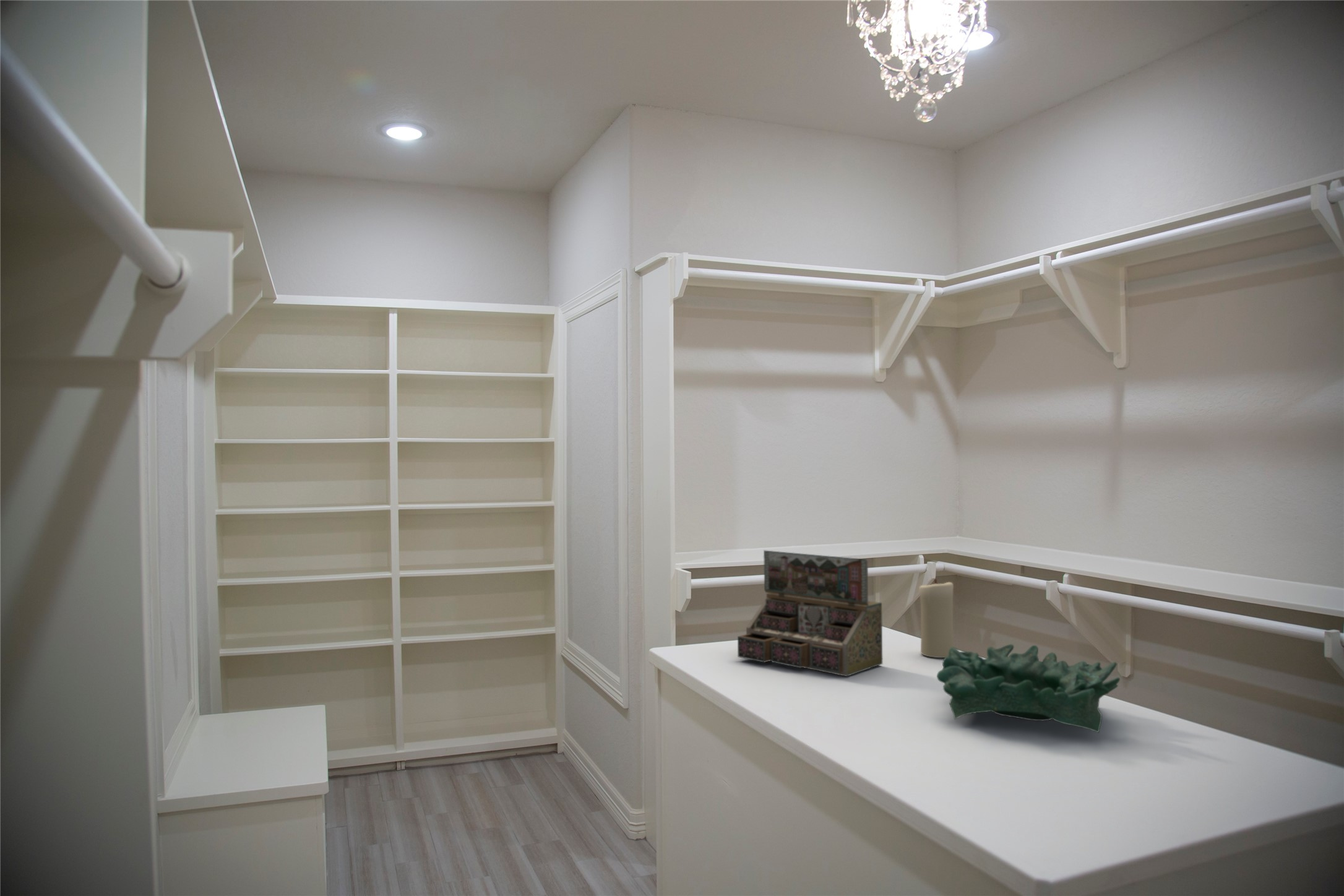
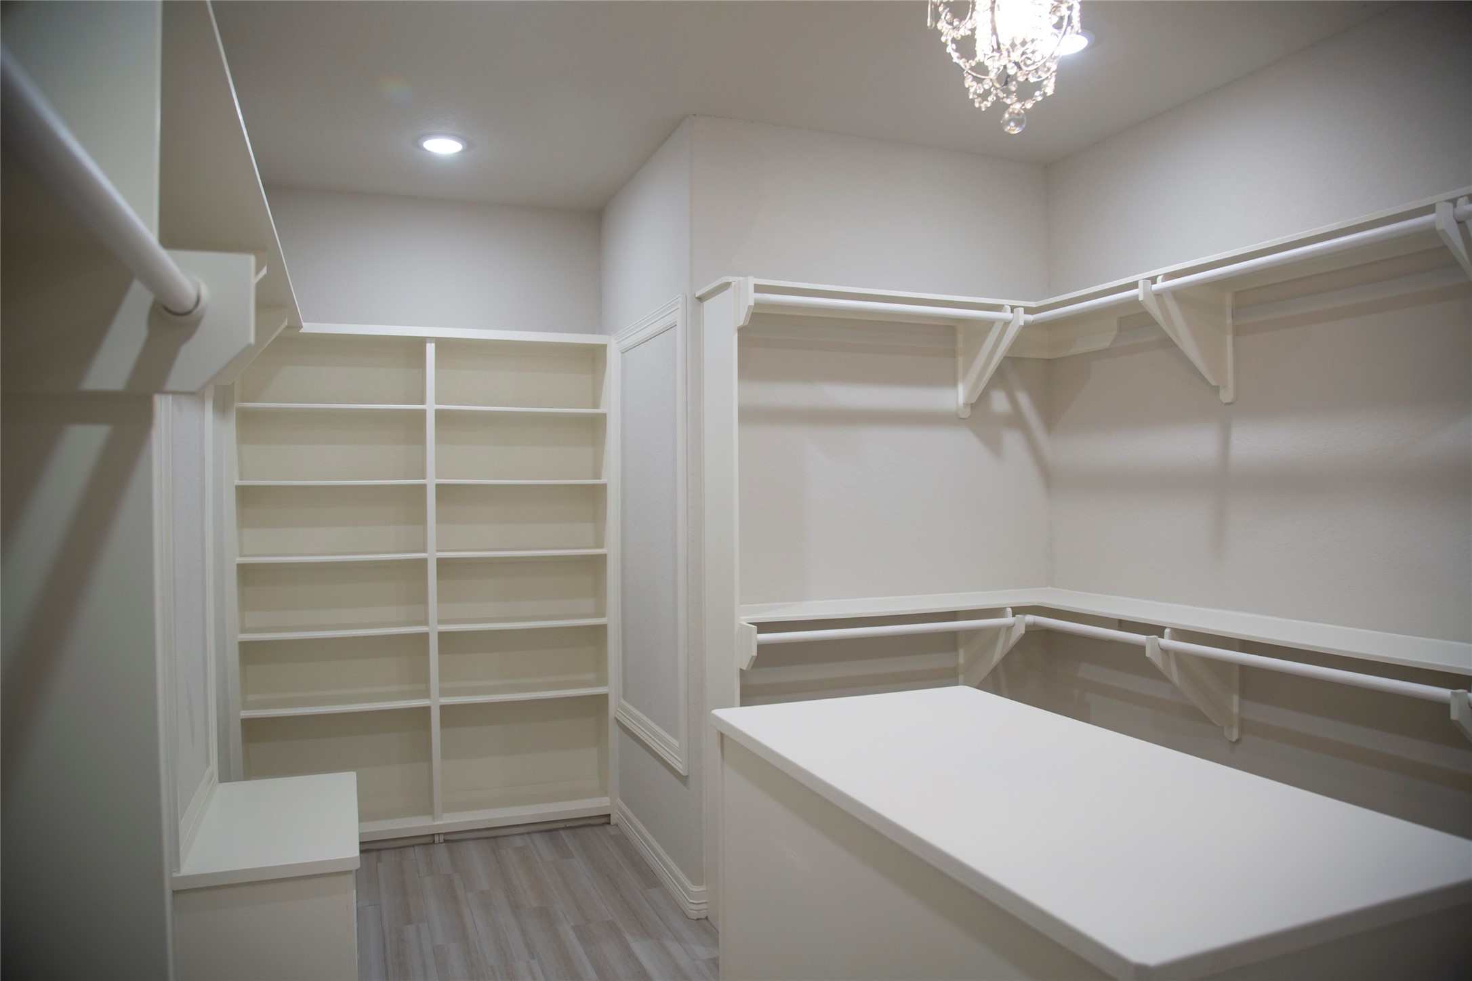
- candle [918,579,954,658]
- decorative bowl [936,644,1121,733]
- jewelry box [737,549,883,677]
